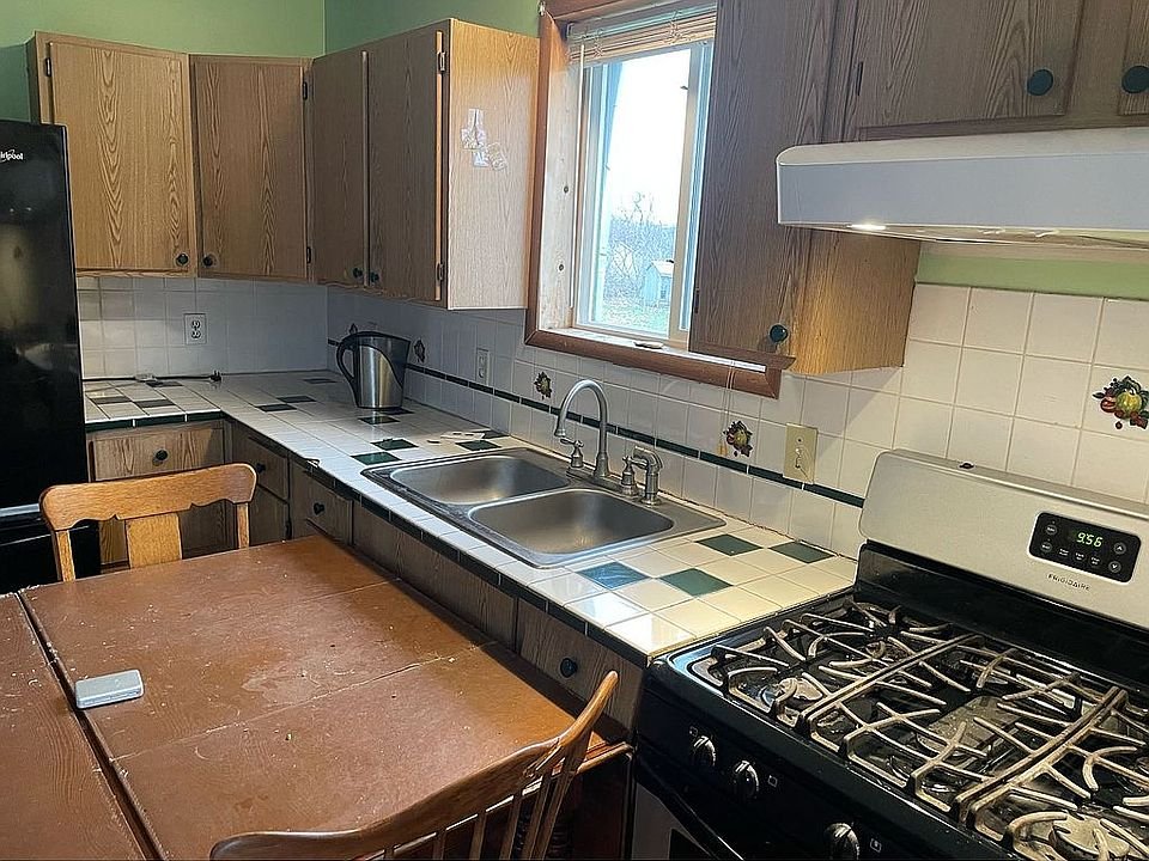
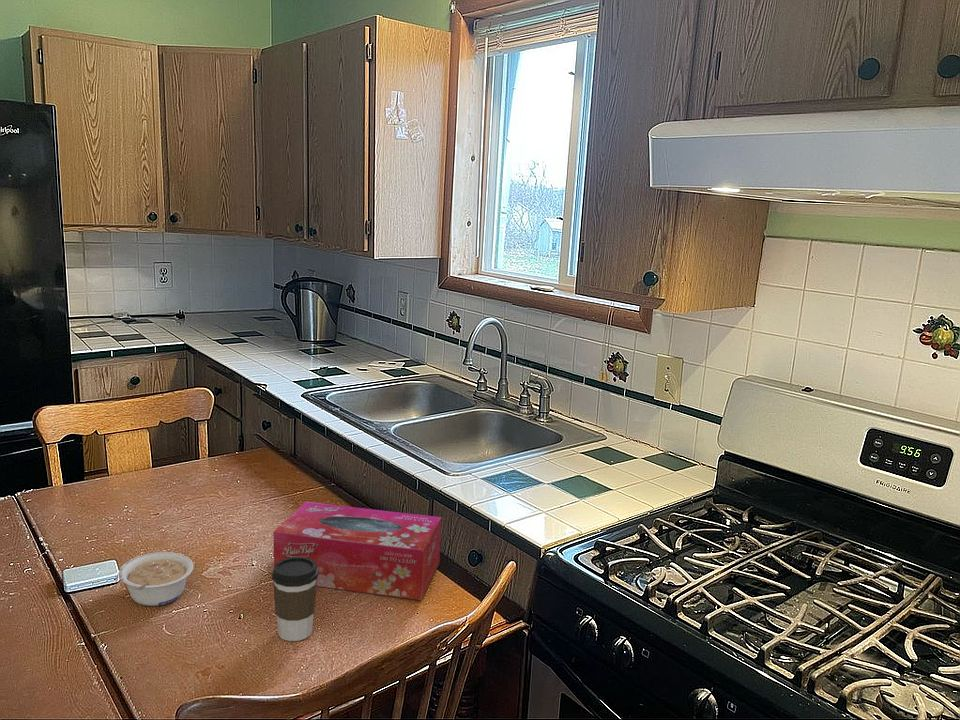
+ legume [117,551,195,607]
+ tissue box [273,501,442,601]
+ coffee cup [271,557,319,642]
